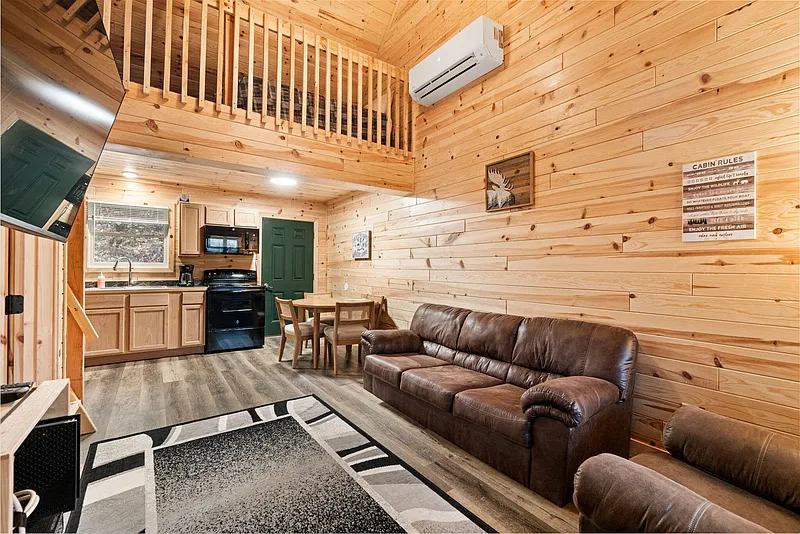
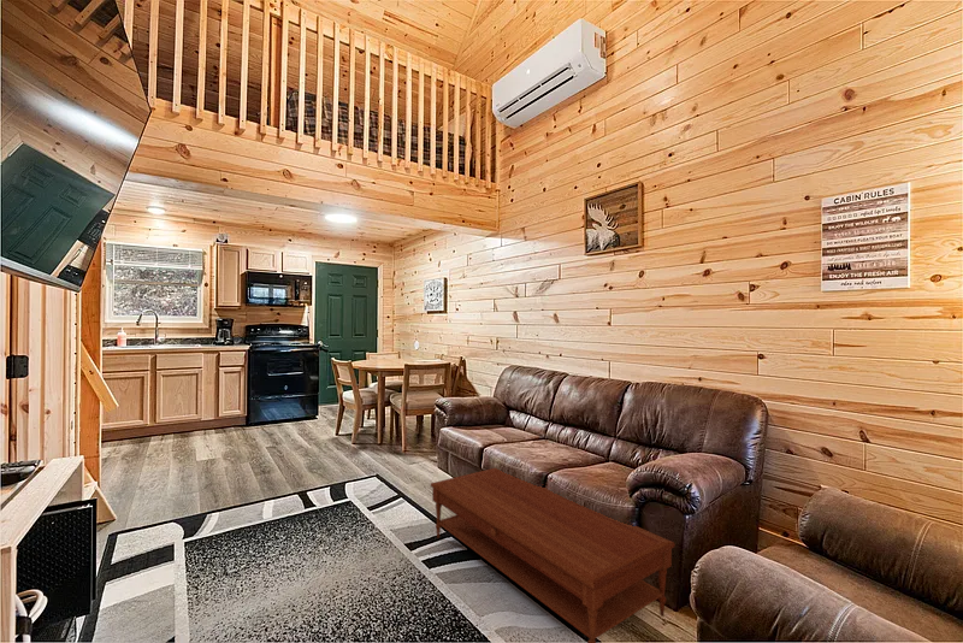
+ coffee table [430,467,675,643]
